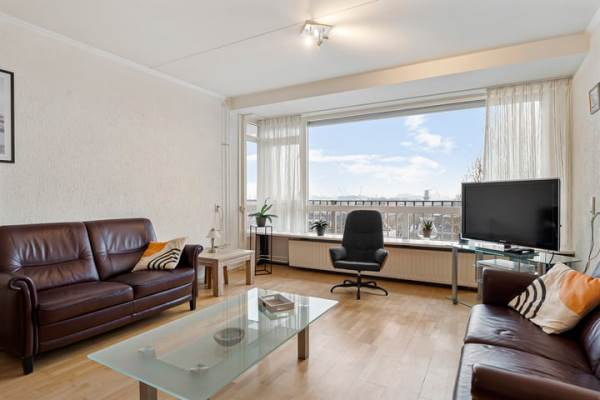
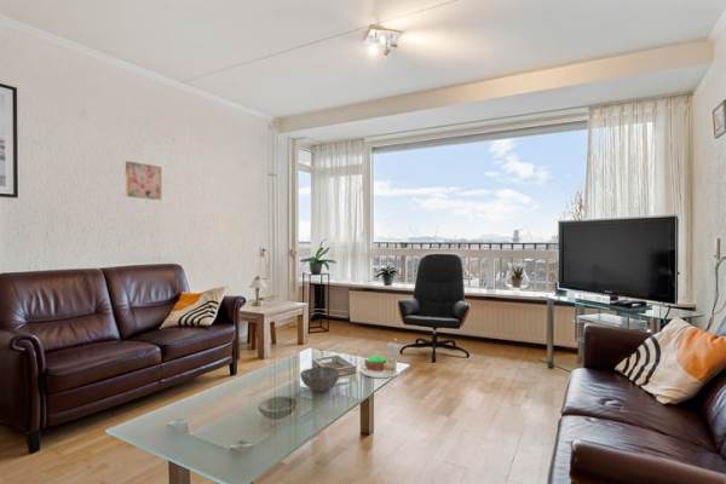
+ bowl [299,365,341,393]
+ wall art [125,160,163,201]
+ succulent plant [359,338,402,379]
